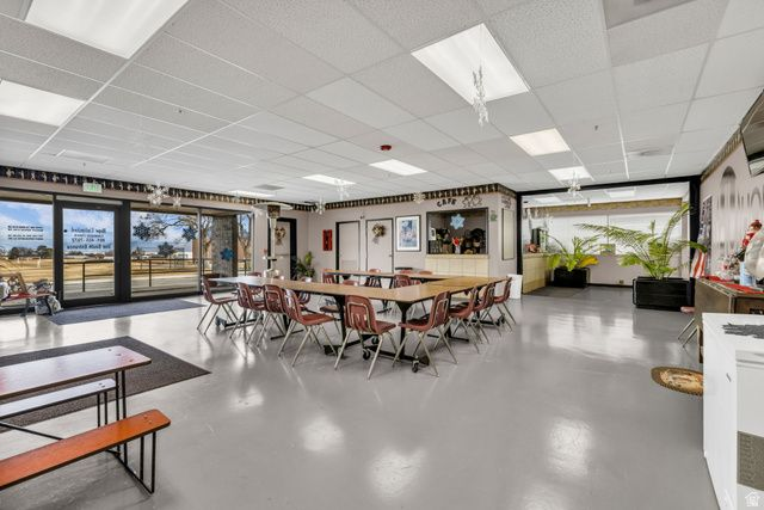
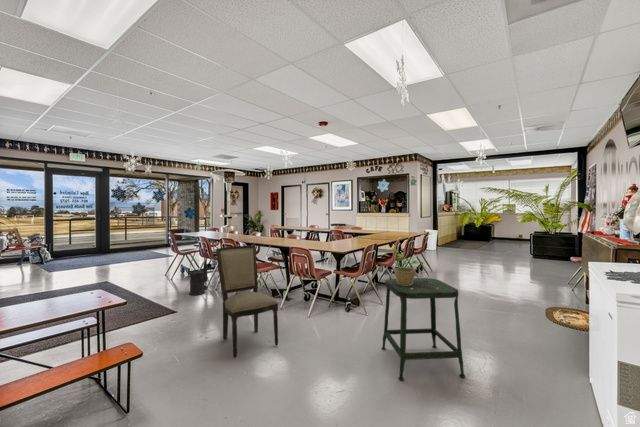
+ potted plant [391,247,421,286]
+ stool [380,277,466,381]
+ wood stove [187,262,213,296]
+ dining chair [215,245,279,359]
